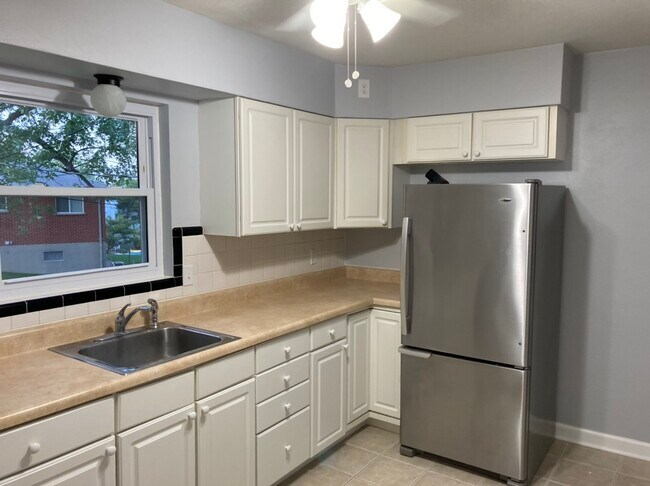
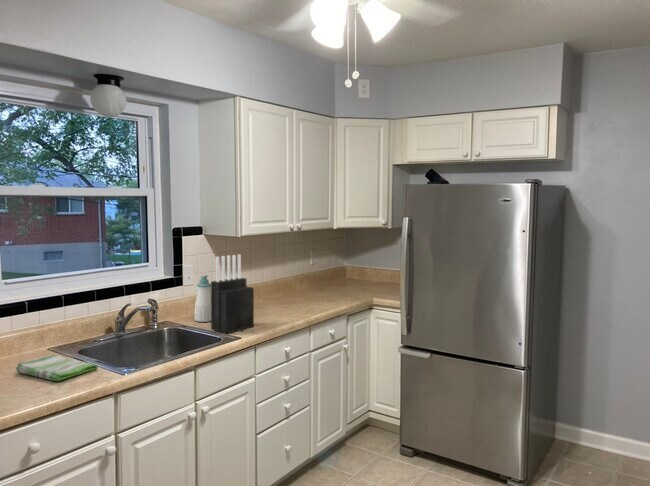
+ knife block [210,253,255,335]
+ soap bottle [194,274,211,323]
+ dish towel [15,354,99,382]
